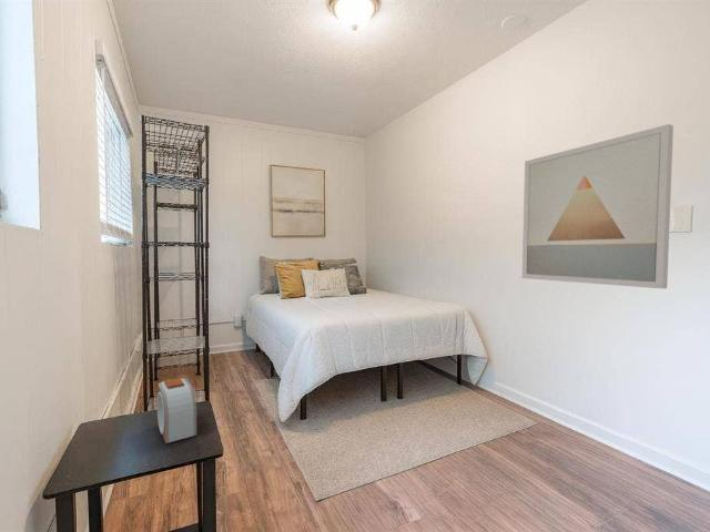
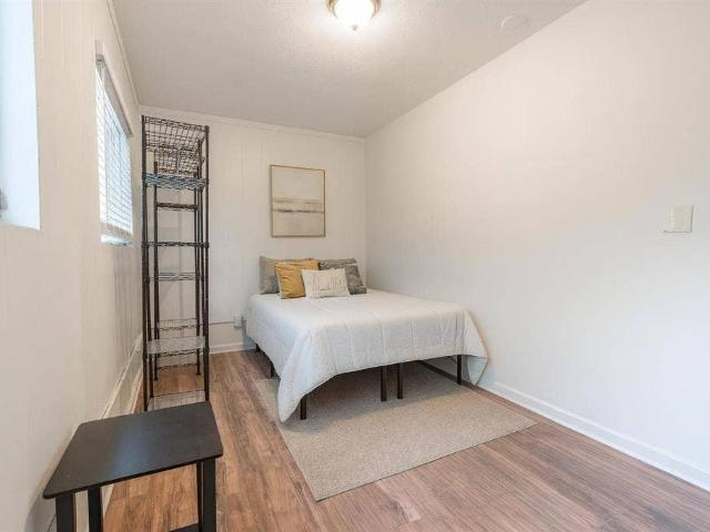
- alarm clock [156,377,197,444]
- wall art [521,123,674,289]
